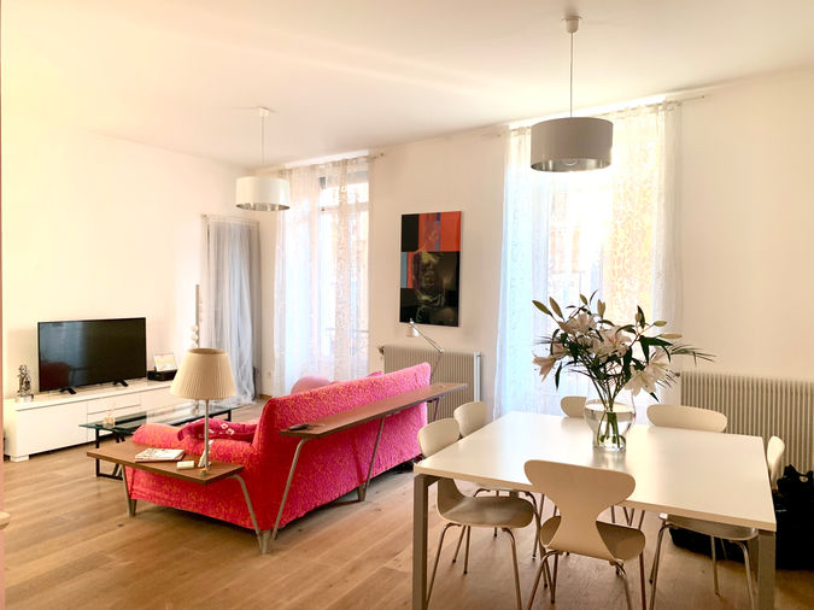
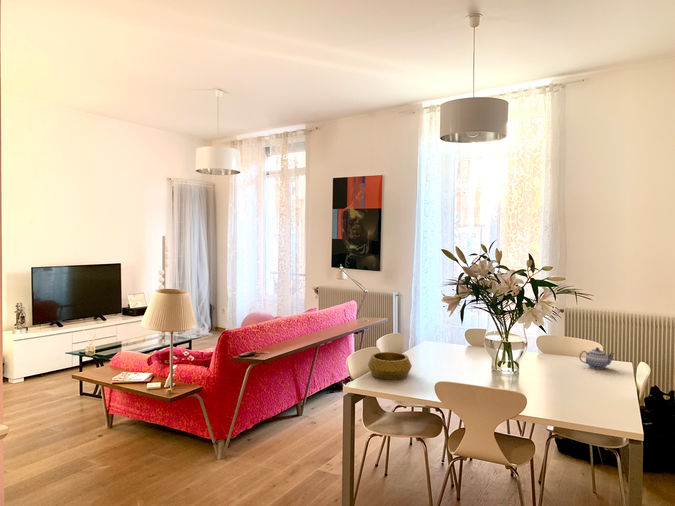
+ teapot [578,347,615,370]
+ decorative bowl [367,351,413,381]
